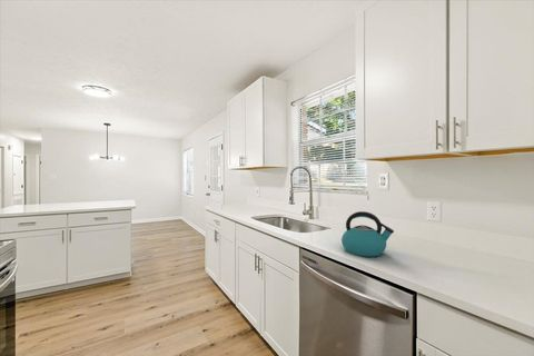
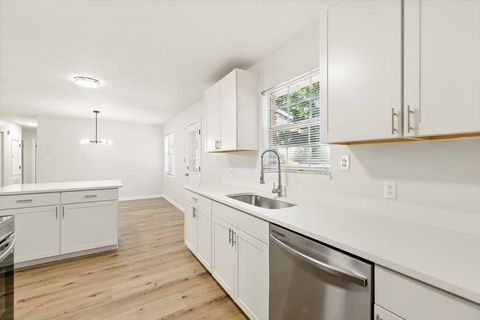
- kettle [340,210,395,258]
